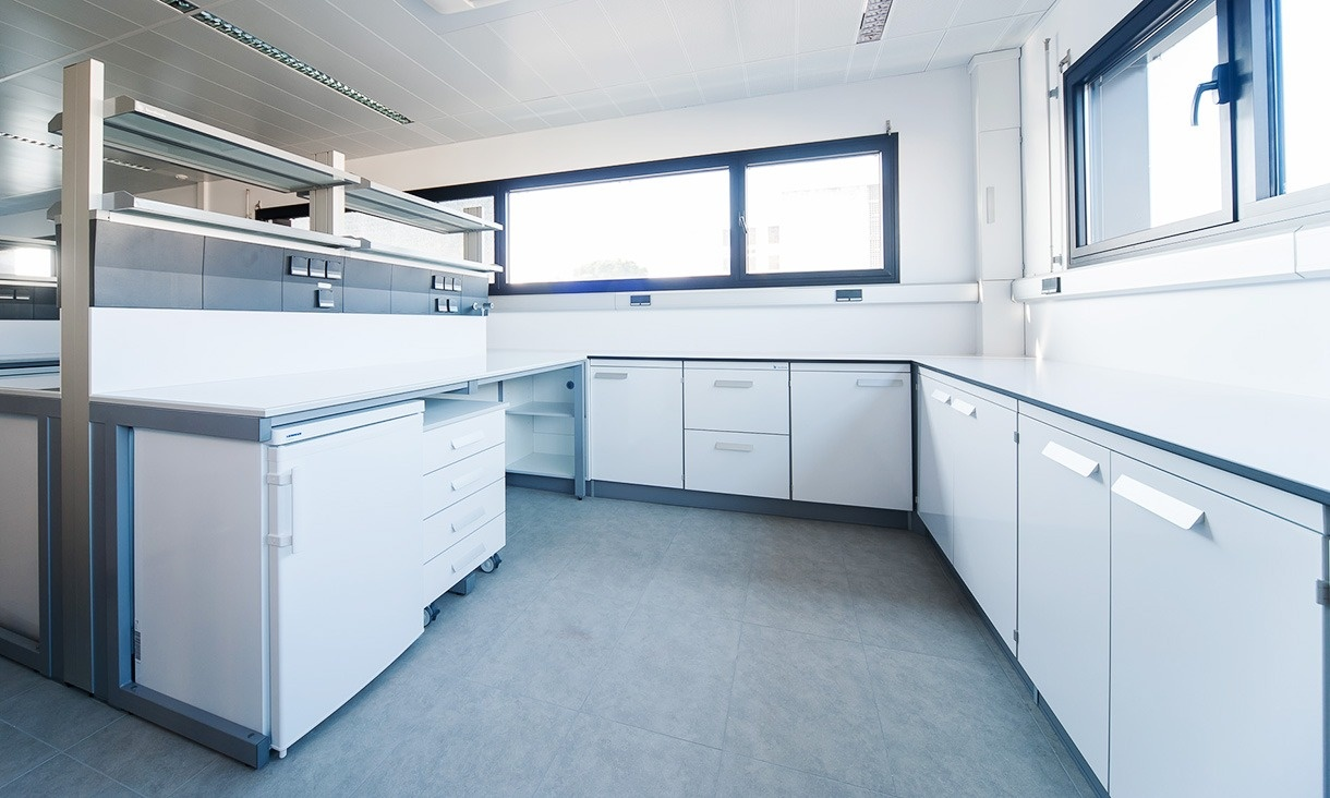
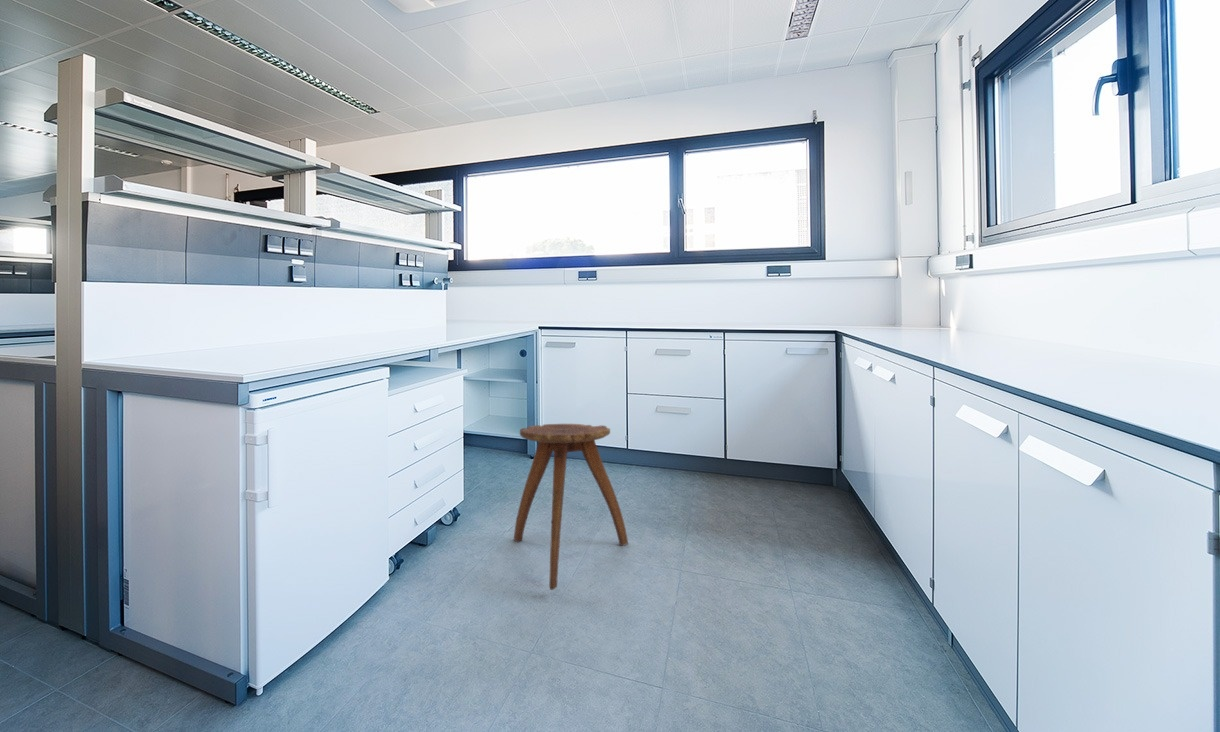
+ stool [513,423,629,591]
